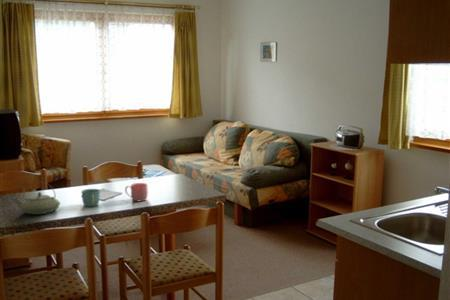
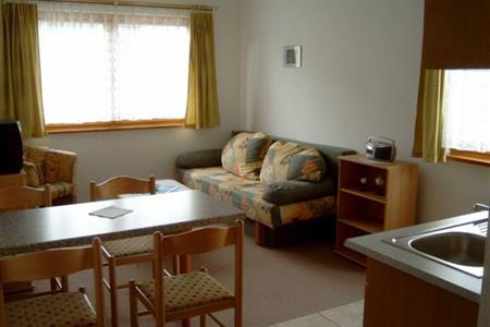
- mug [124,182,149,202]
- mug [80,188,101,207]
- teapot [13,181,61,215]
